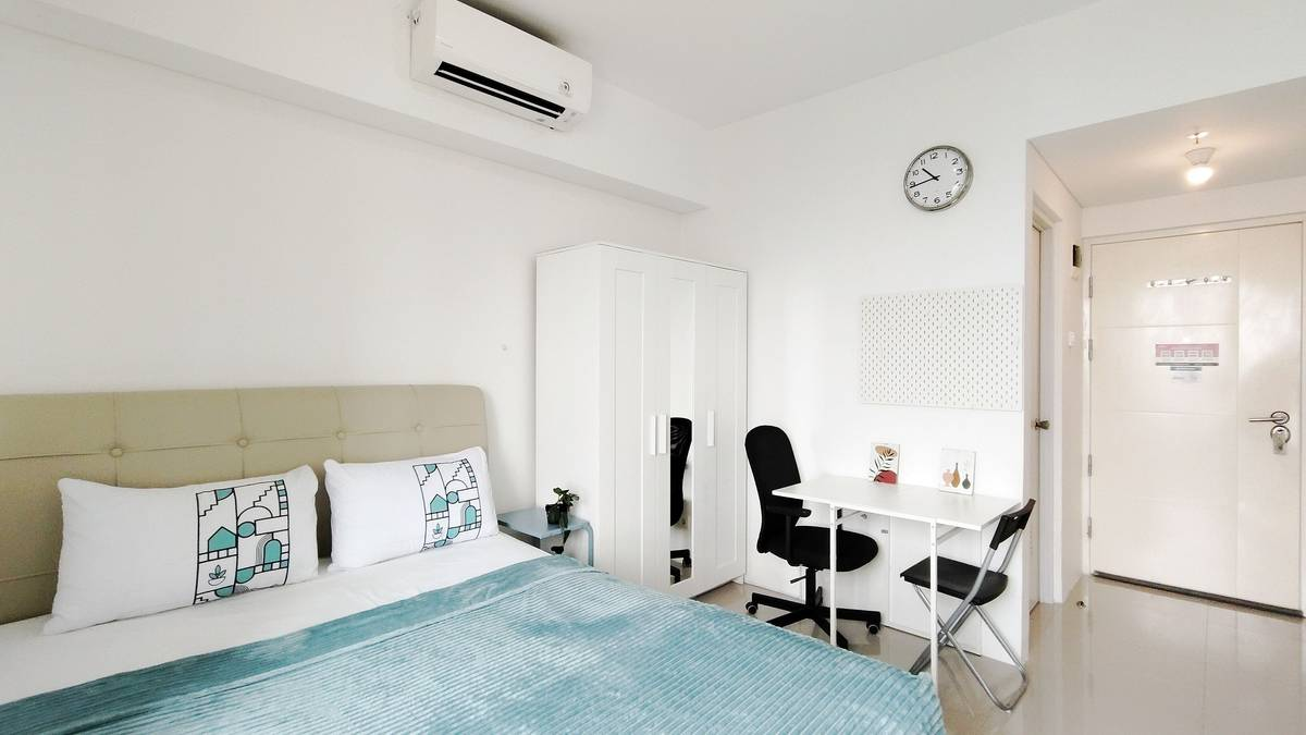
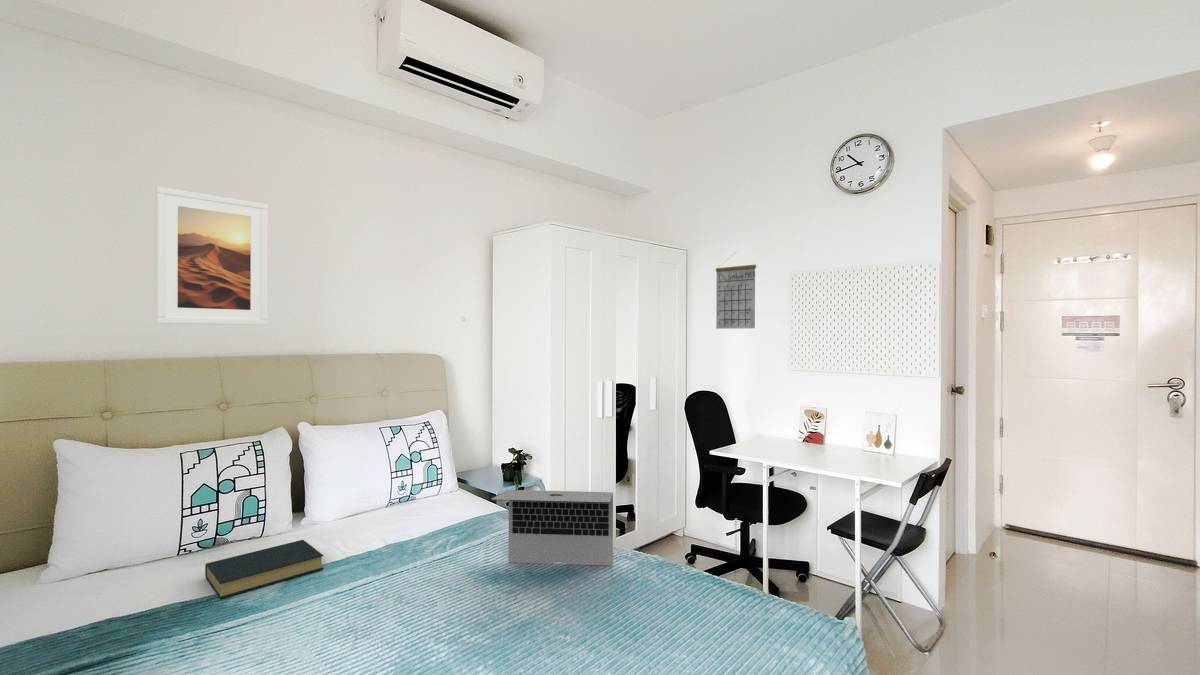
+ laptop [490,489,614,567]
+ hardback book [204,539,325,600]
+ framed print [155,186,269,326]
+ calendar [715,252,757,330]
